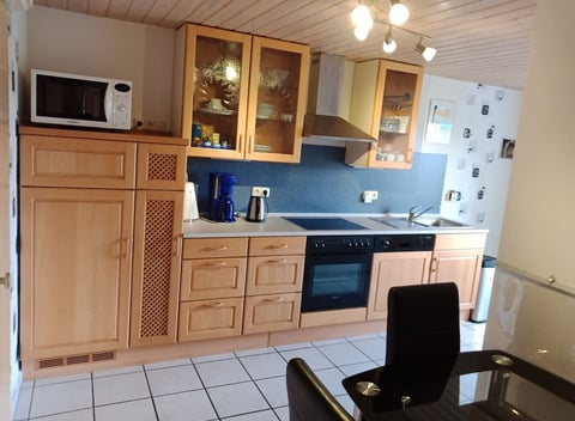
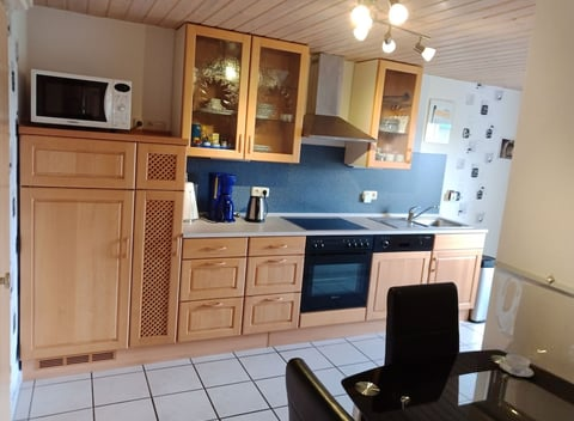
+ chinaware [499,353,535,378]
